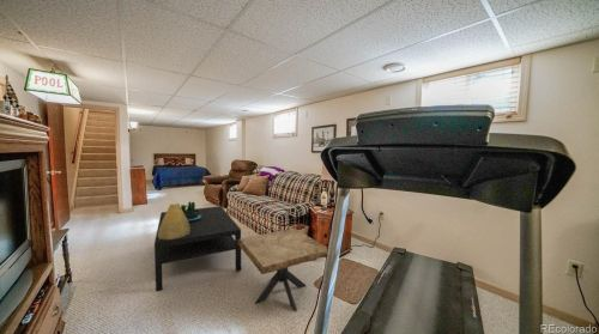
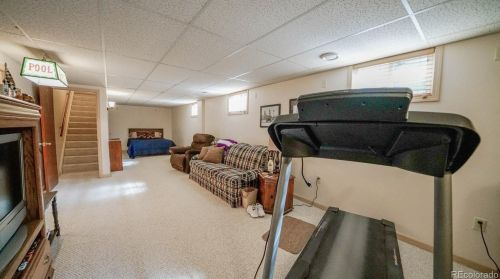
- coffee table [153,205,242,292]
- potted plant [180,200,201,221]
- vessel [158,202,190,239]
- side table [237,227,328,312]
